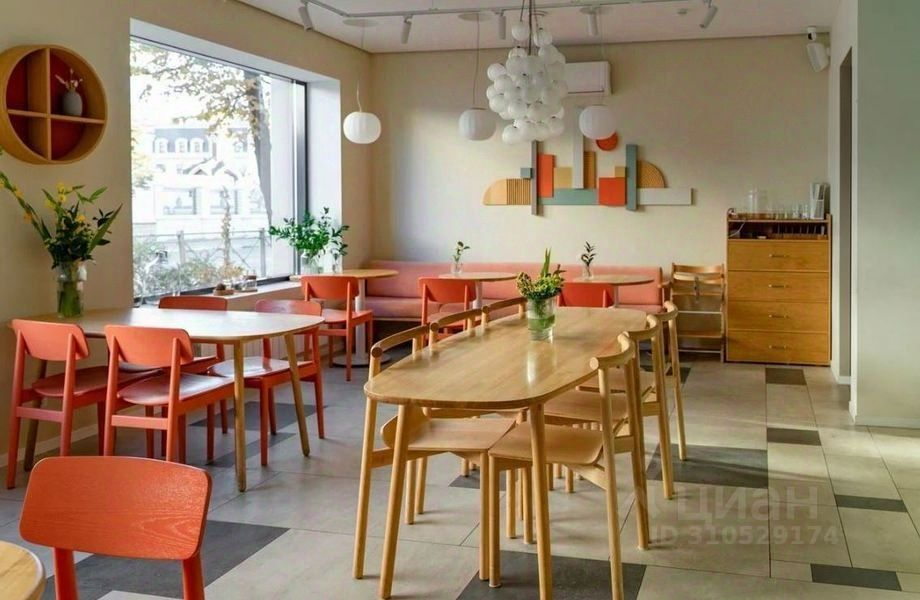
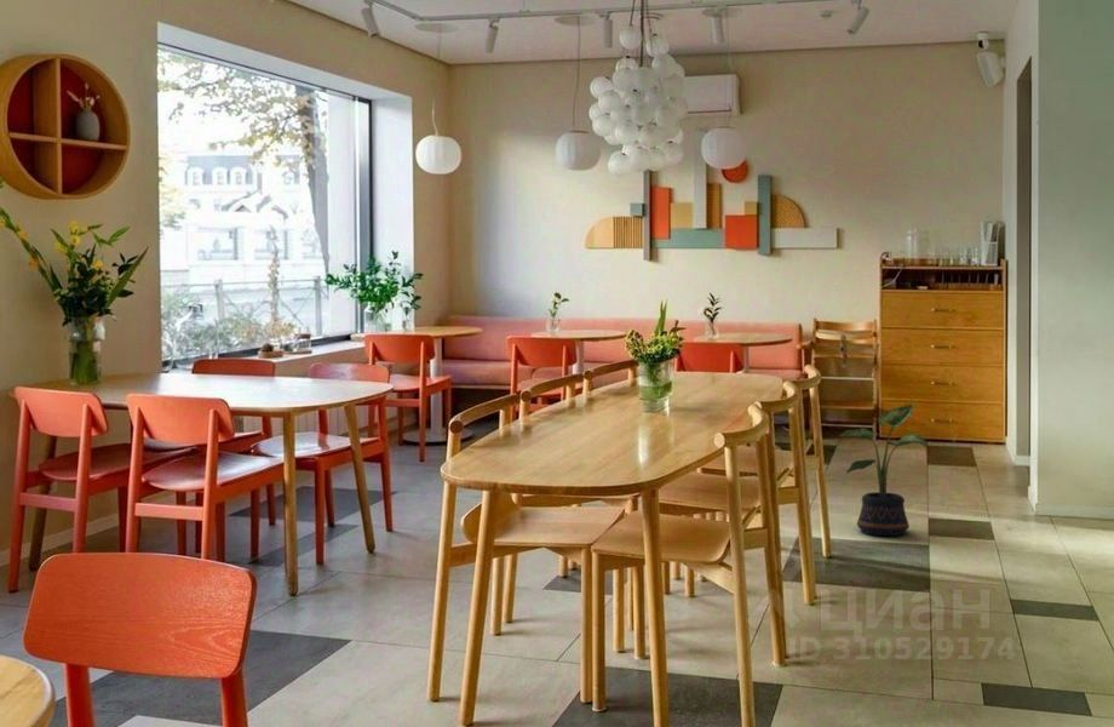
+ potted plant [838,403,929,537]
